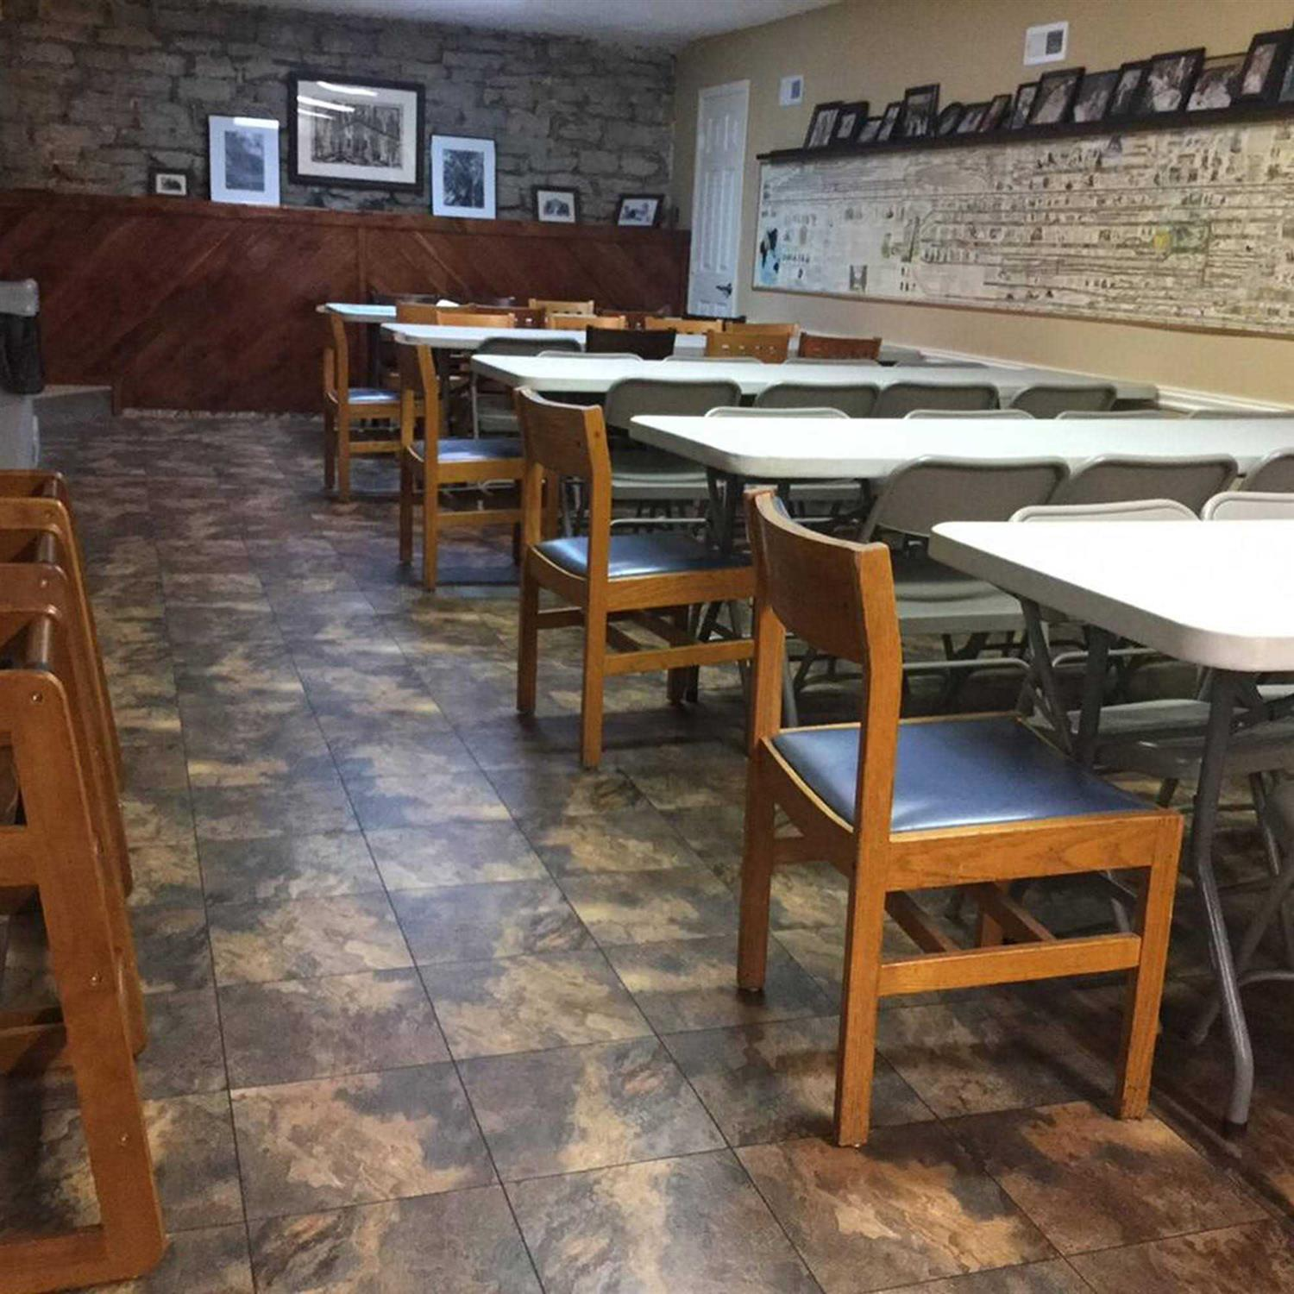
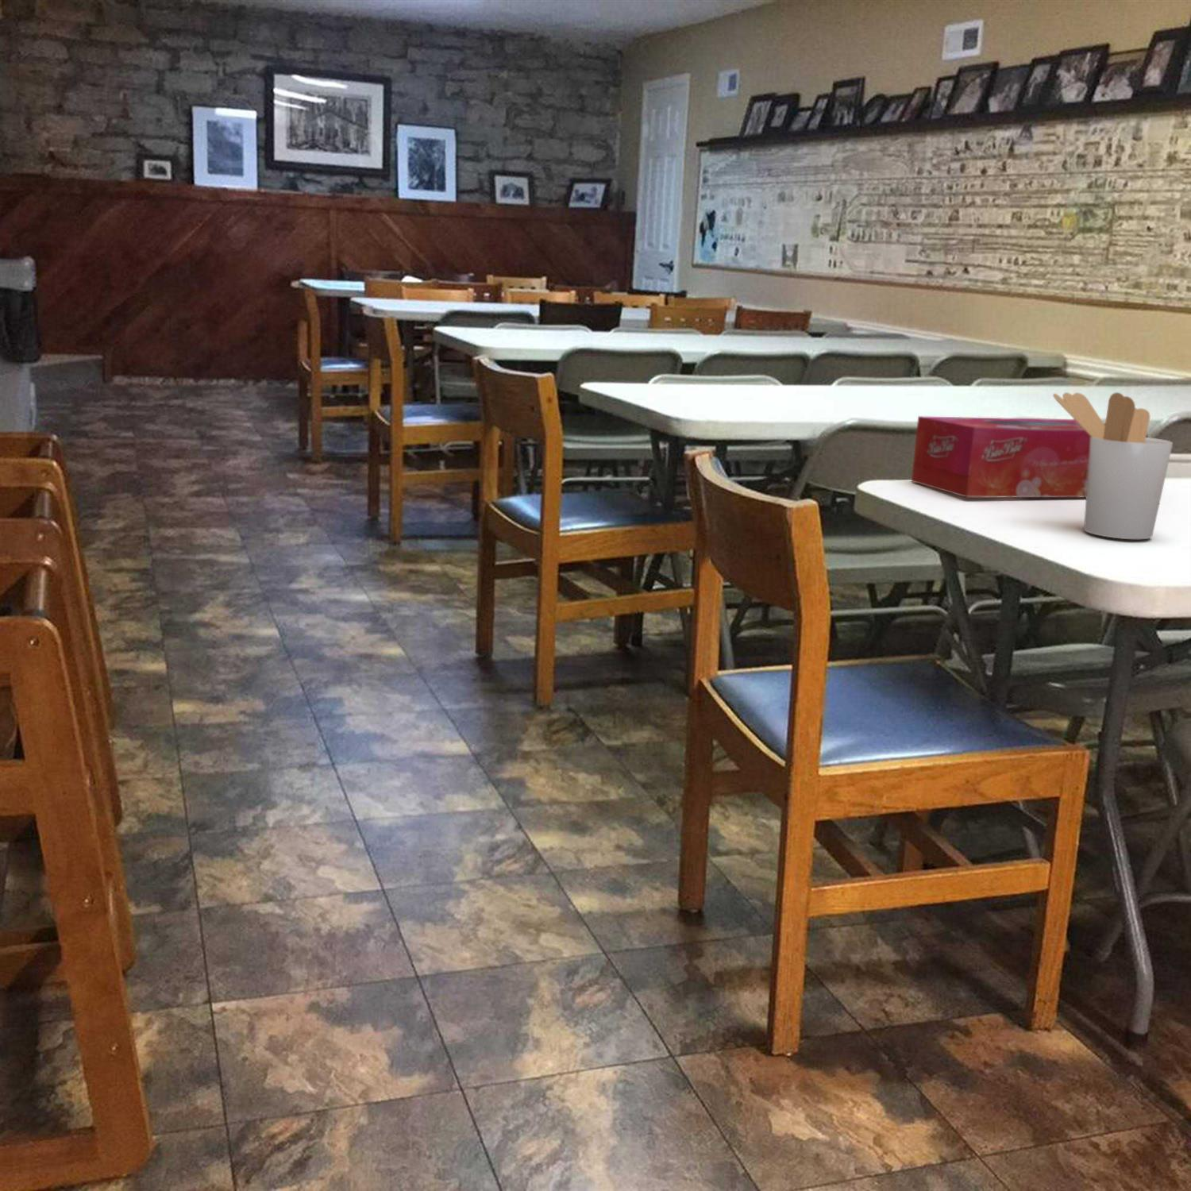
+ utensil holder [1052,392,1174,540]
+ tissue box [911,416,1105,497]
